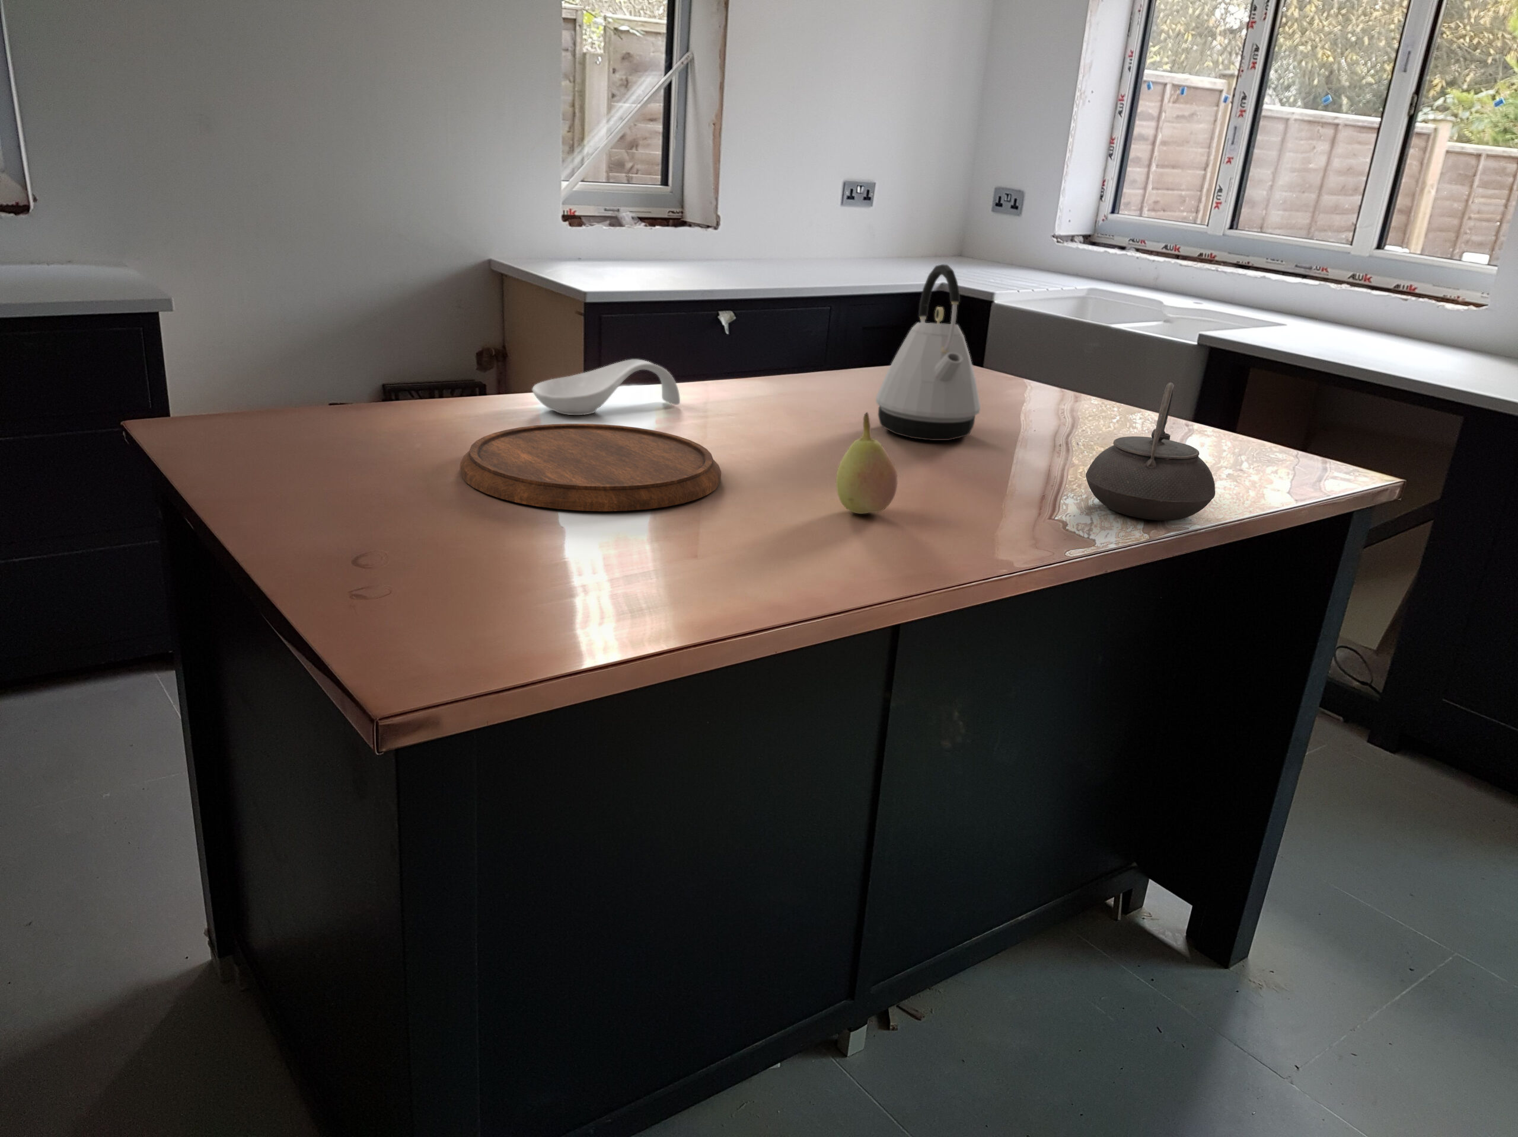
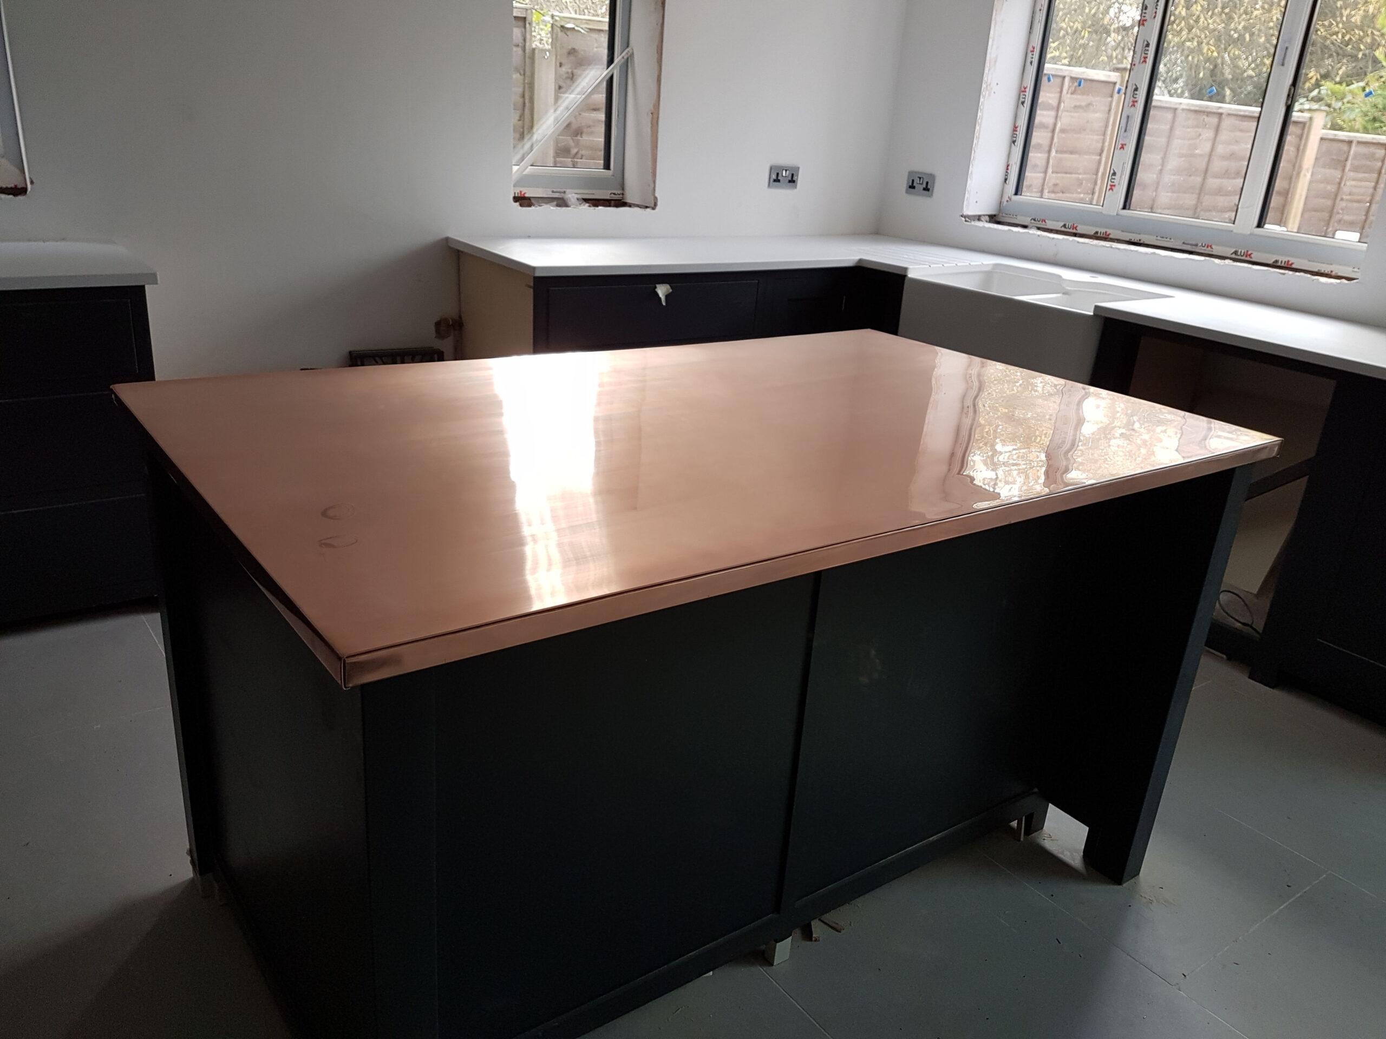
- spoon rest [532,358,681,416]
- kettle [875,264,981,441]
- teapot [1085,382,1216,521]
- cutting board [459,423,722,511]
- fruit [835,412,898,515]
